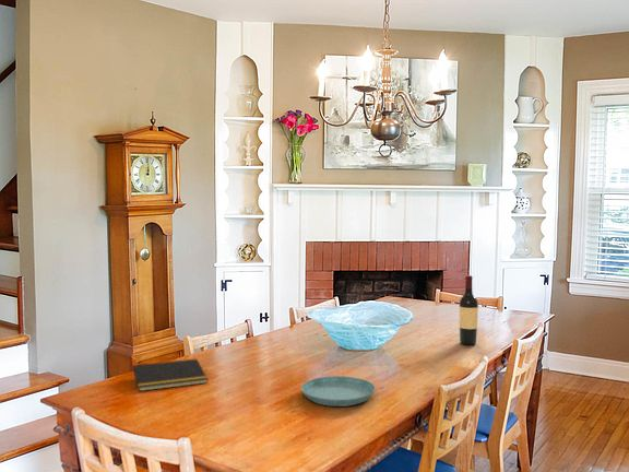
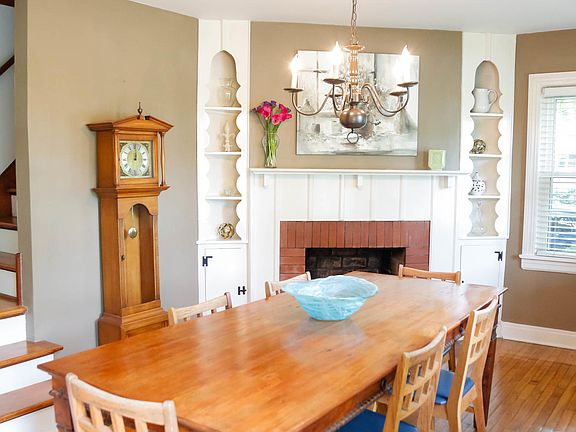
- saucer [300,375,377,408]
- notepad [130,357,209,392]
- wine bottle [459,274,479,346]
